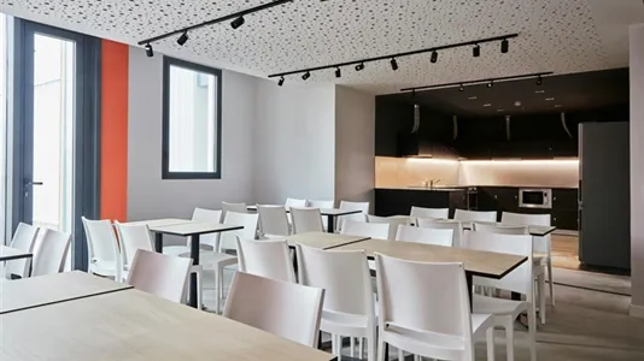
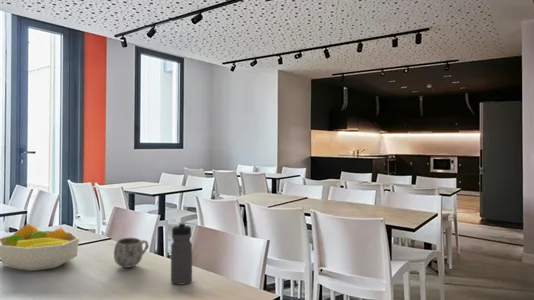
+ fruit bowl [0,223,80,272]
+ water bottle [170,221,193,286]
+ mug [113,237,150,269]
